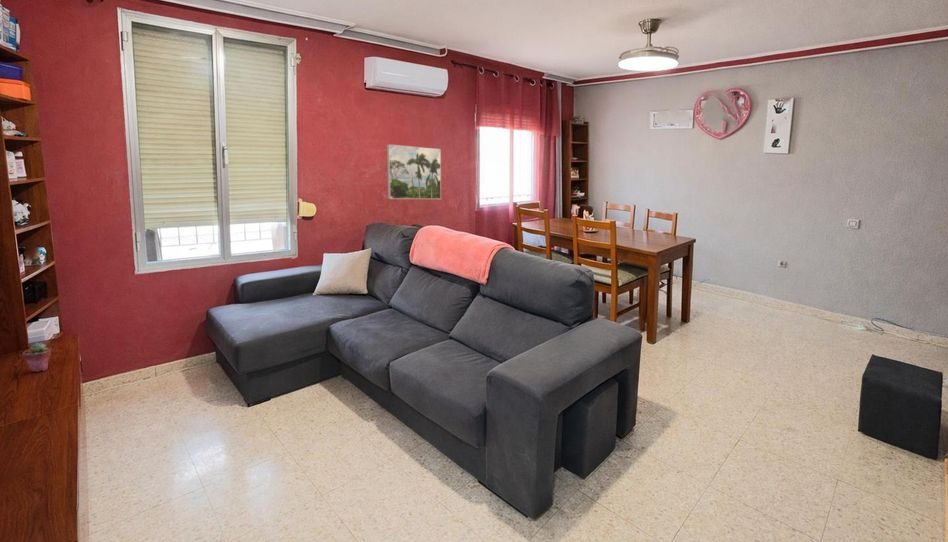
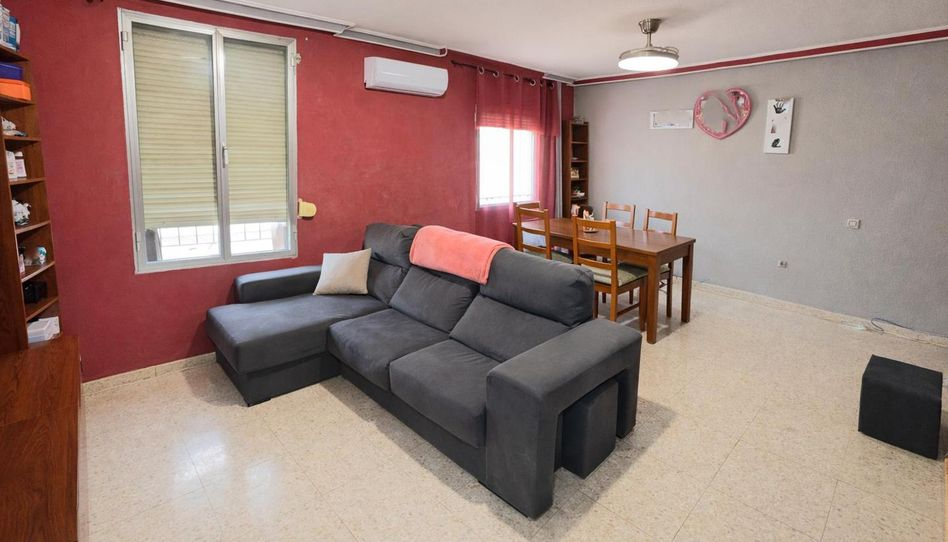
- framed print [386,144,442,200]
- potted succulent [22,342,52,373]
